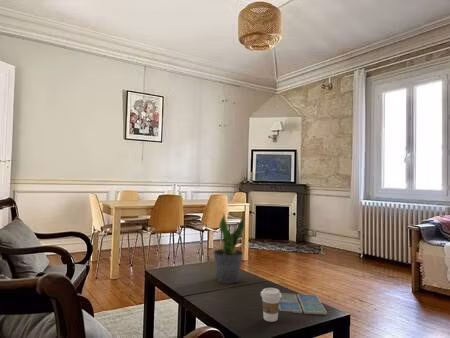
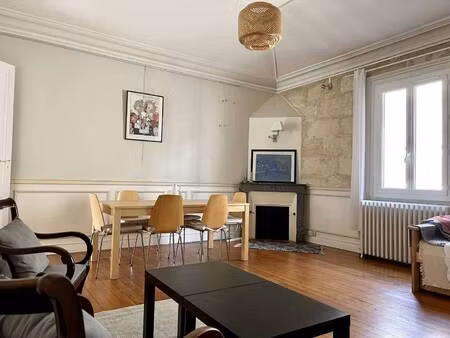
- drink coaster [279,292,328,316]
- coffee cup [260,287,282,323]
- potted plant [212,213,245,285]
